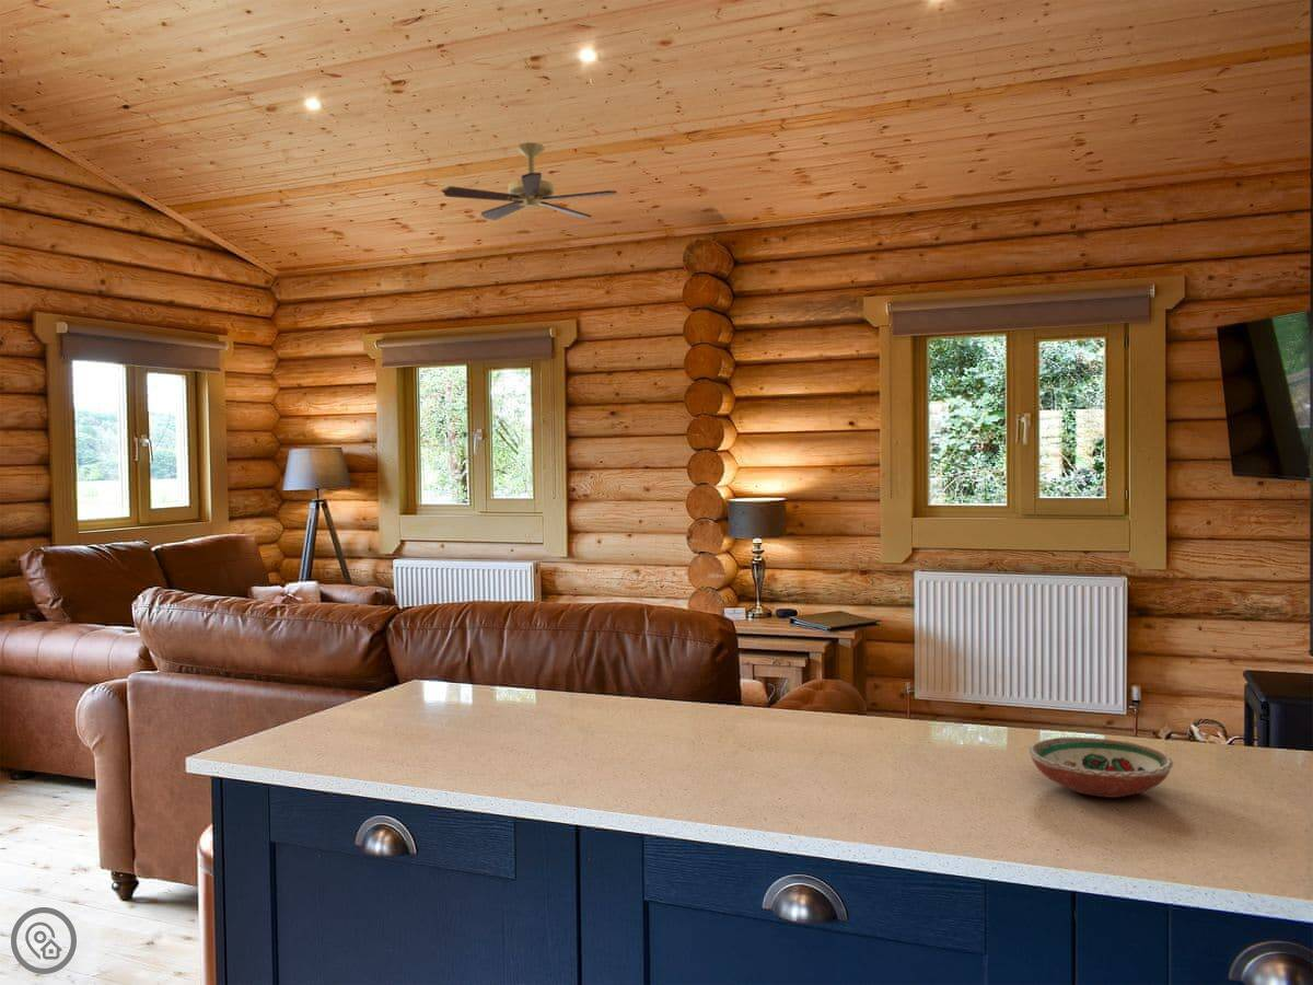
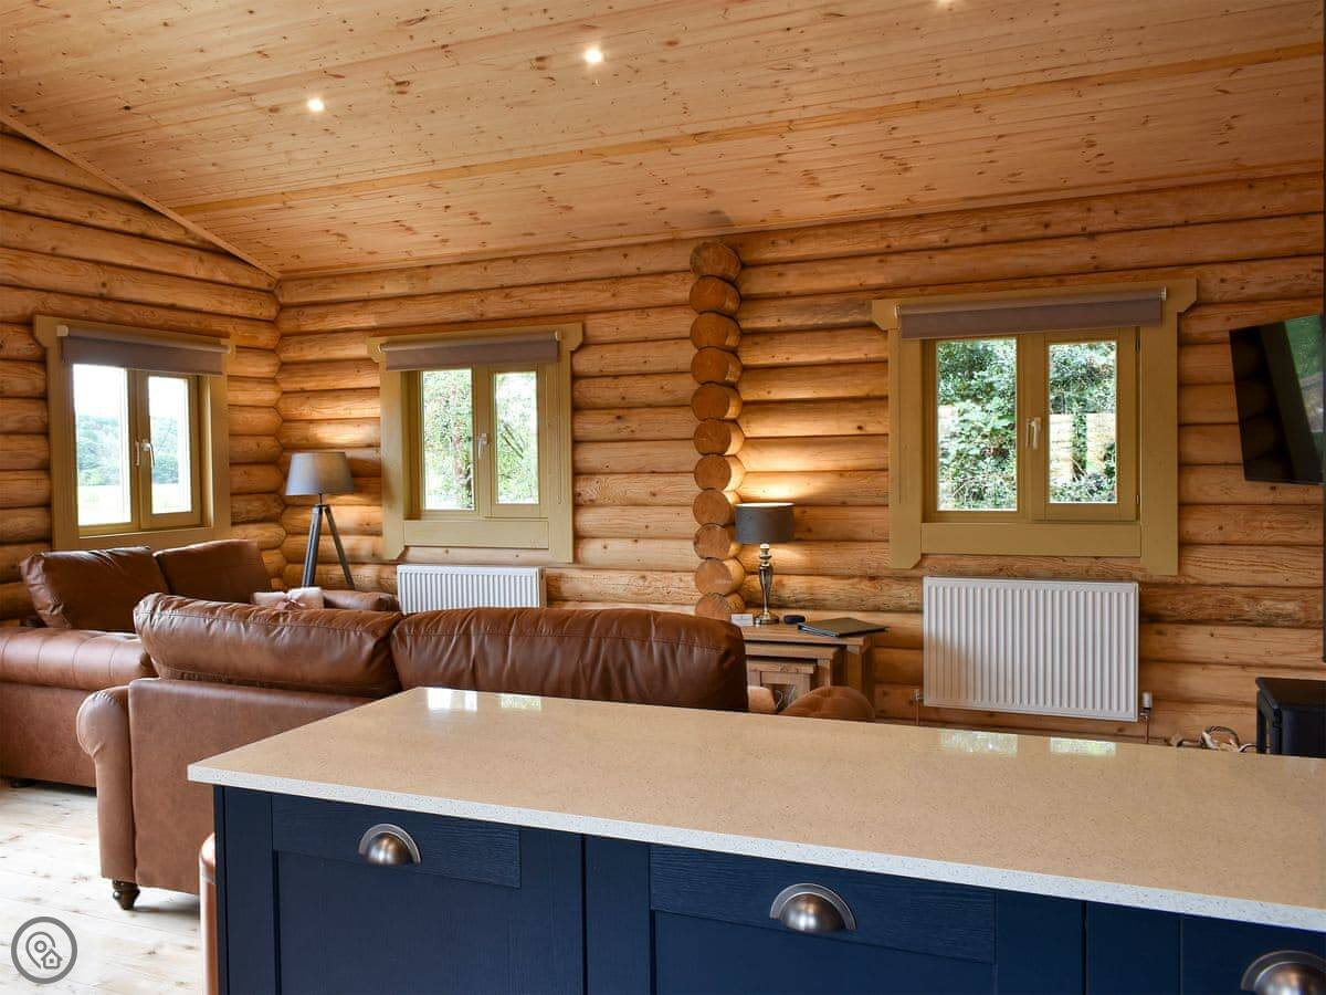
- ceiling fan [441,141,618,221]
- decorative bowl [1027,737,1174,799]
